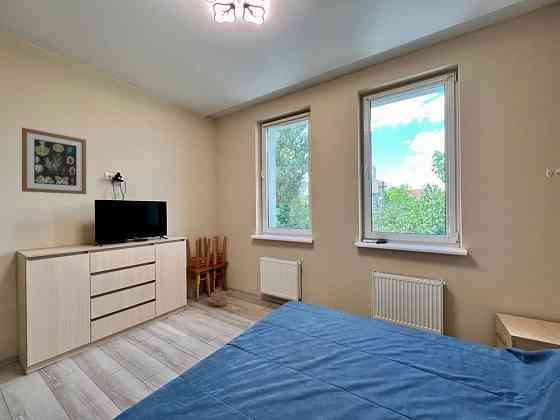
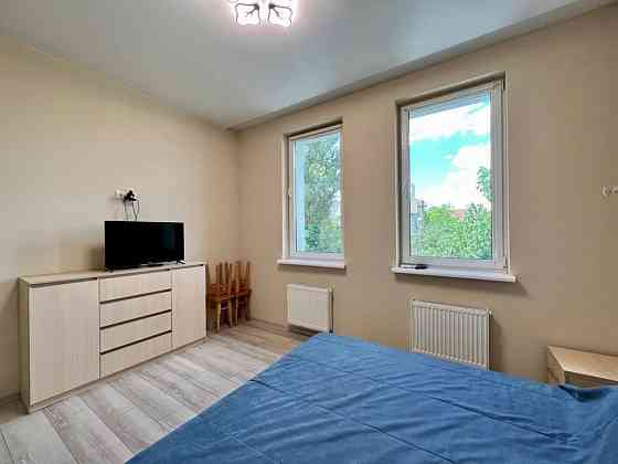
- wall art [21,127,87,195]
- basket [210,286,229,308]
